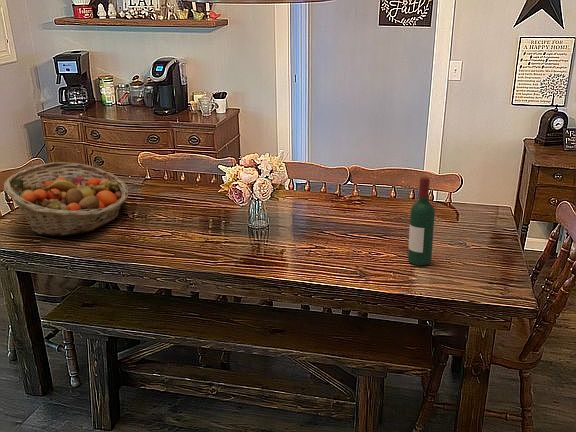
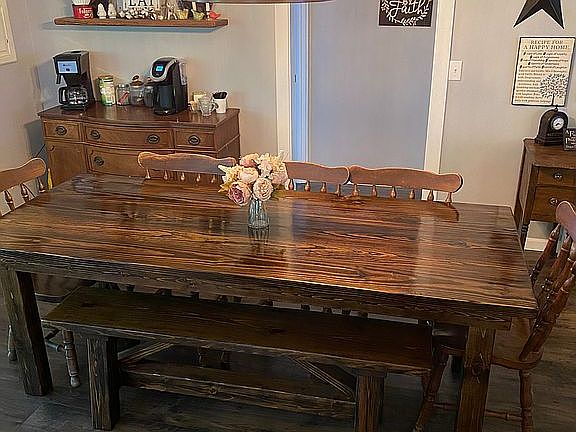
- wine bottle [407,176,436,266]
- fruit basket [3,161,130,237]
